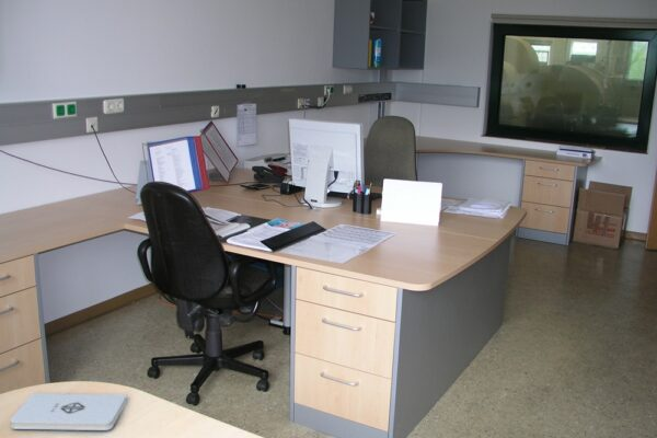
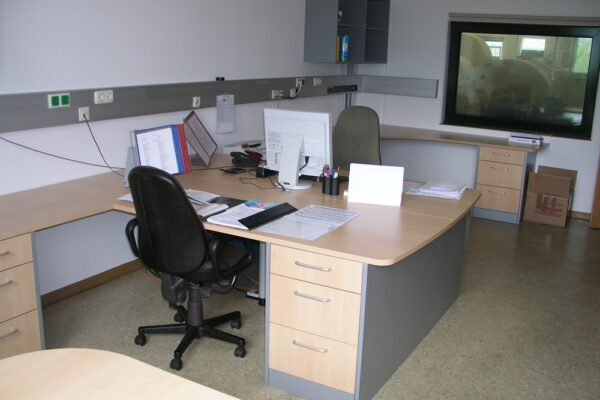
- notepad [10,392,128,431]
